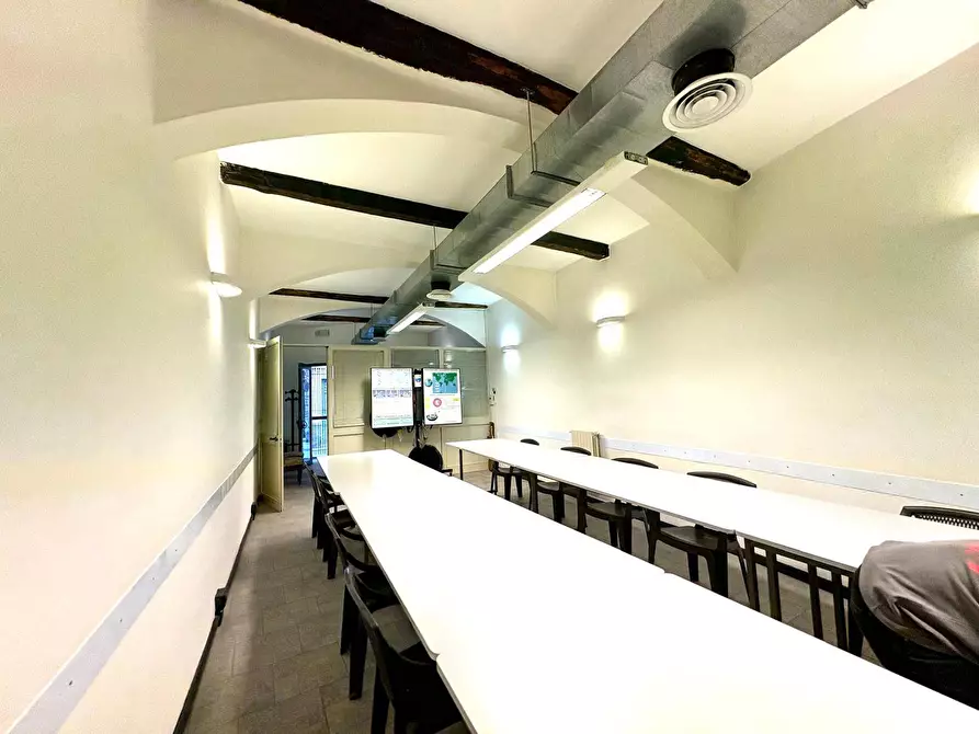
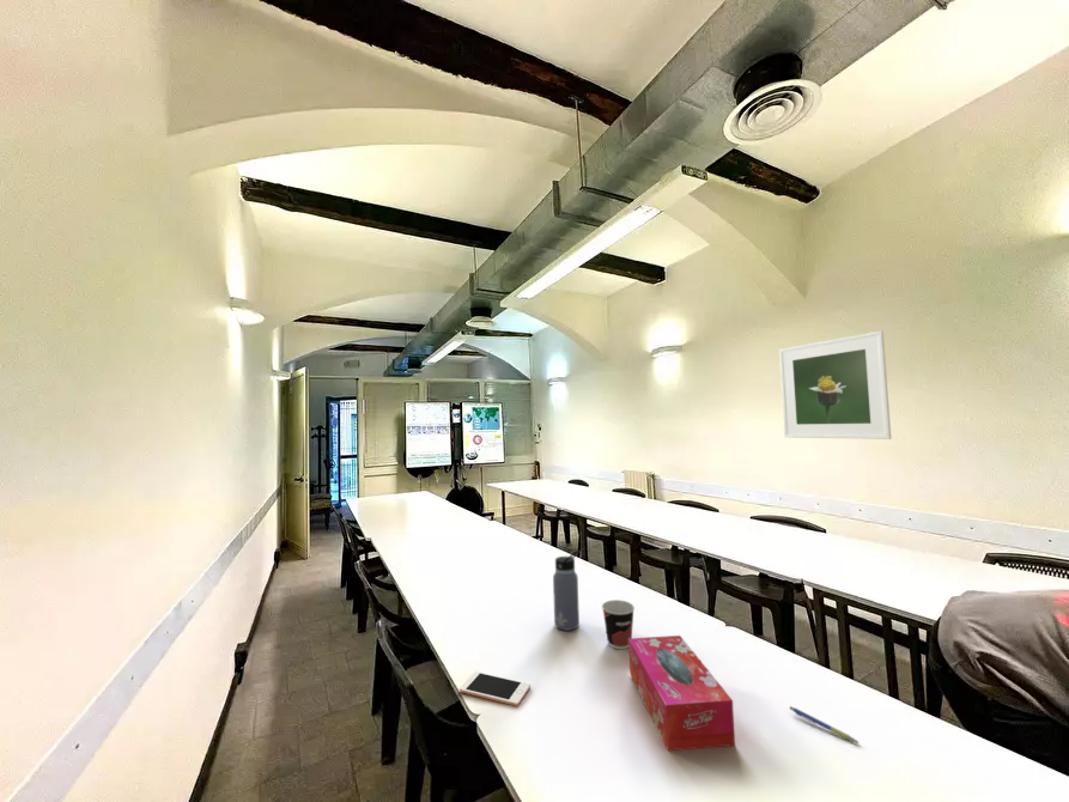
+ water bottle [552,548,581,632]
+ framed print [778,329,893,441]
+ cup [601,599,636,650]
+ cell phone [458,670,532,707]
+ tissue box [628,634,736,752]
+ pen [789,705,861,745]
